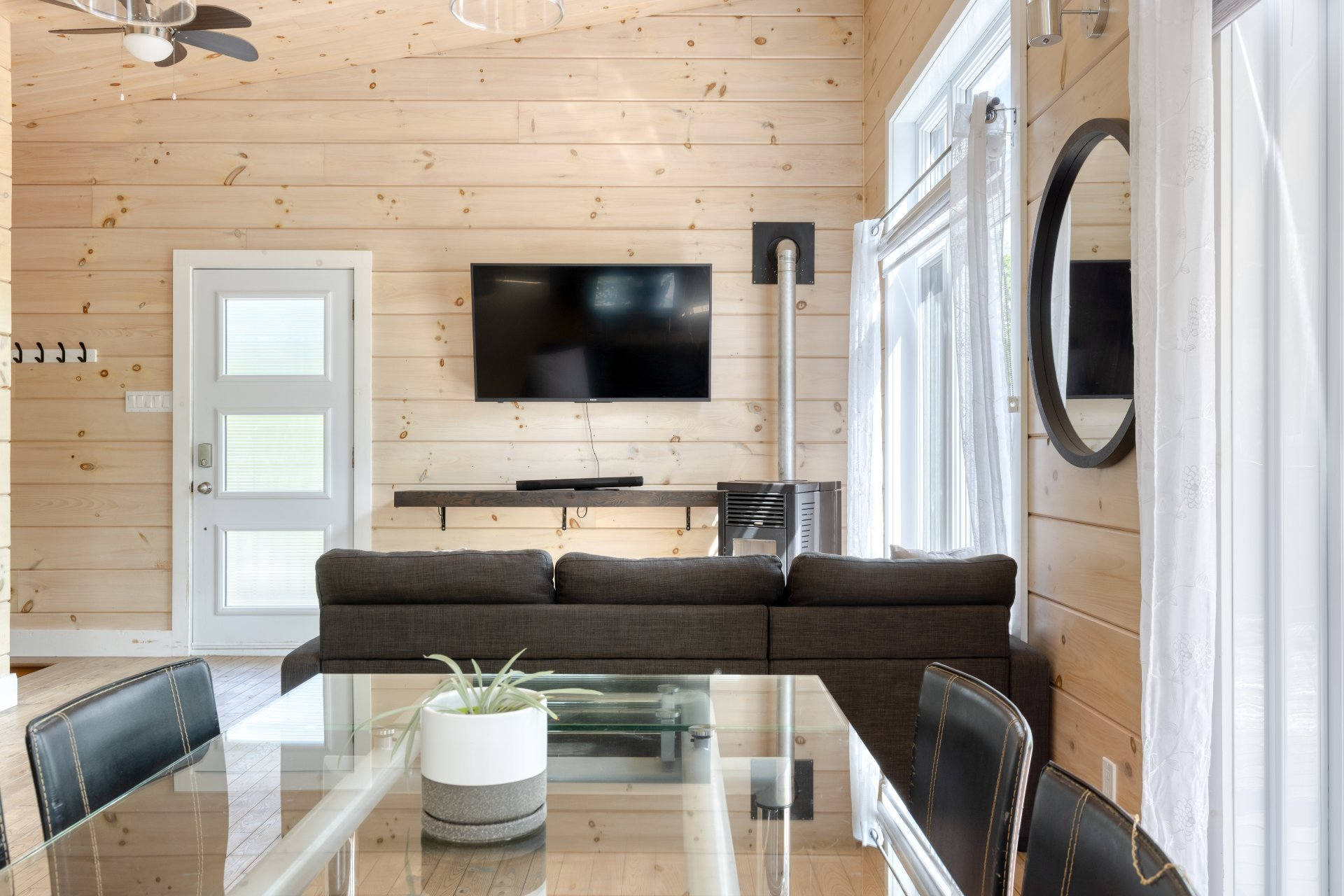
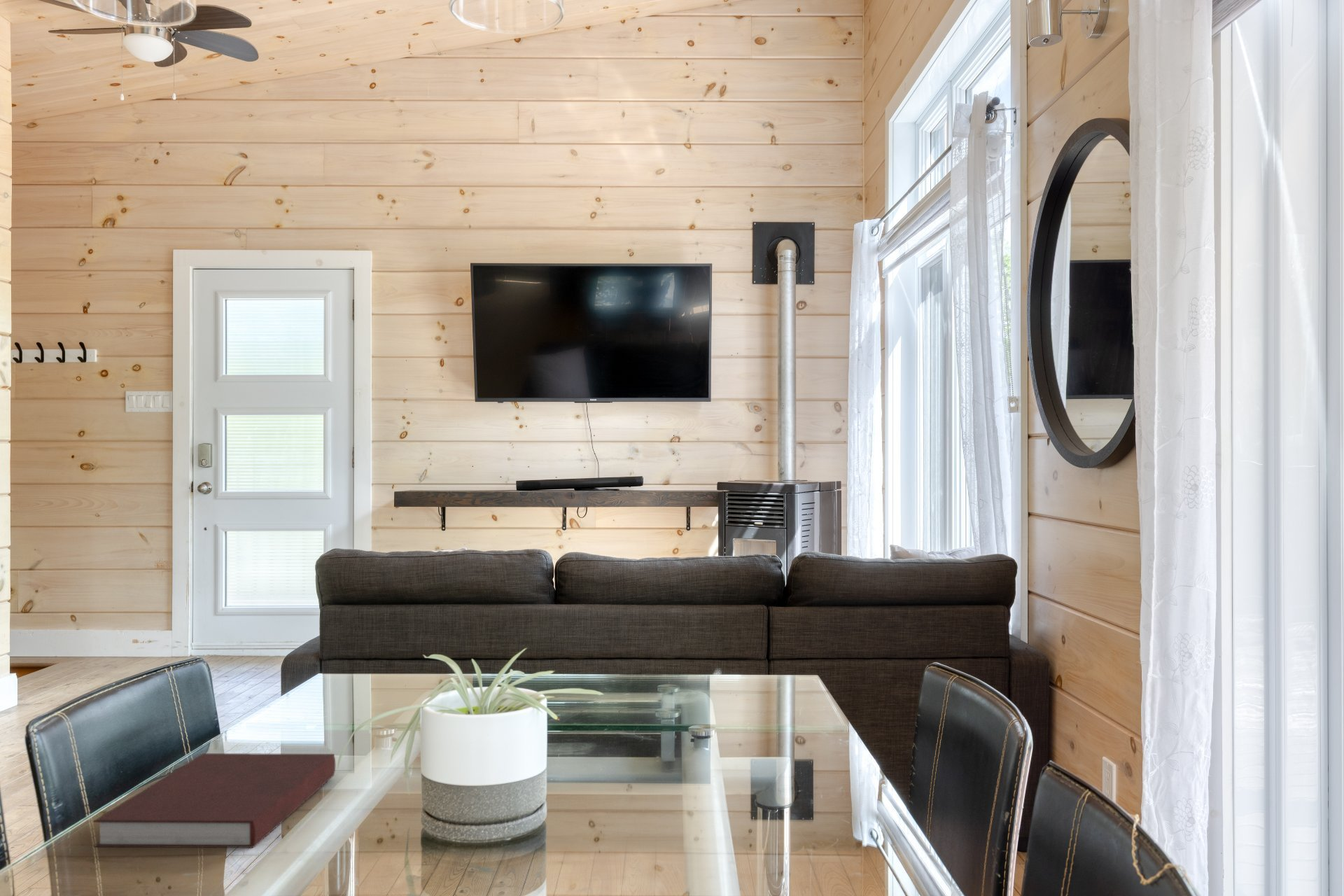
+ notebook [93,752,336,848]
